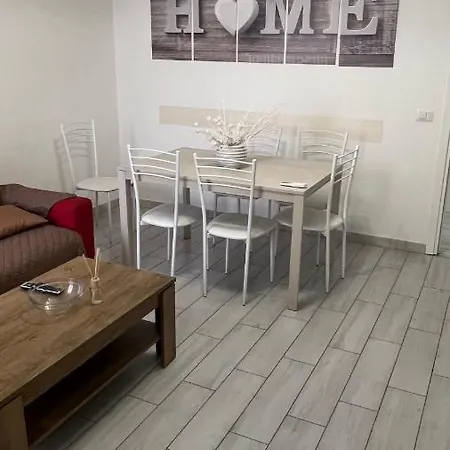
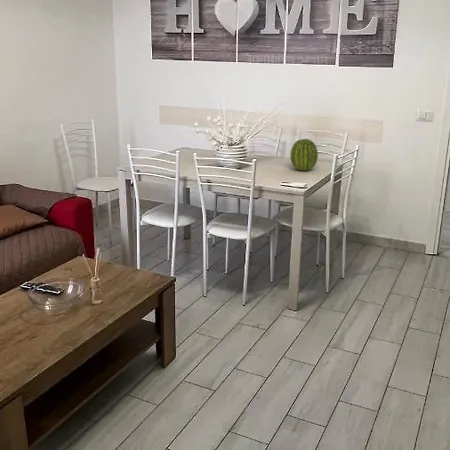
+ fruit [289,138,319,172]
